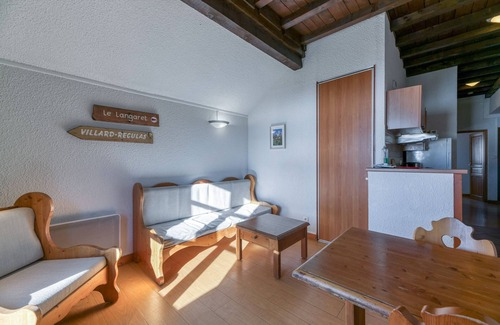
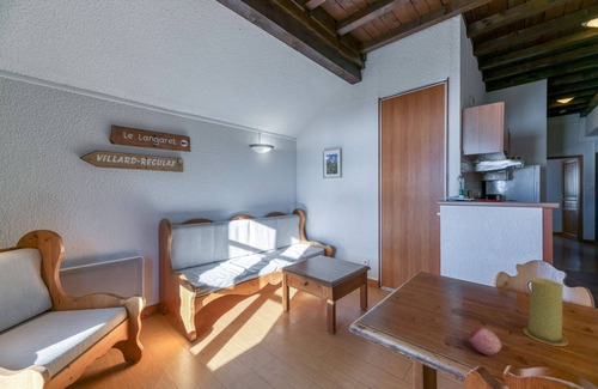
+ fruit [468,326,502,357]
+ candle [521,276,568,347]
